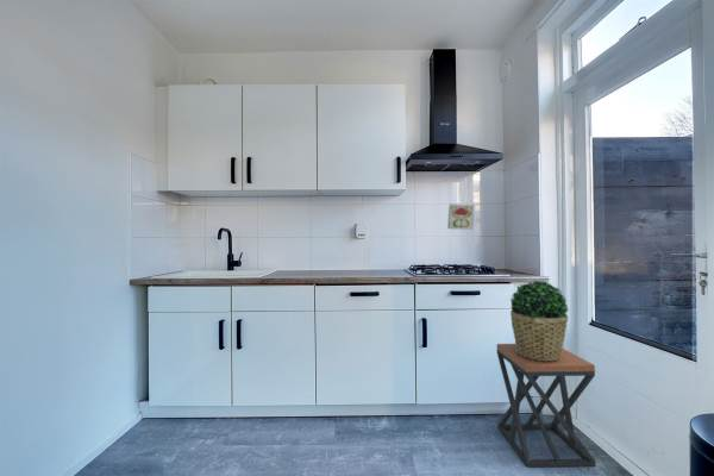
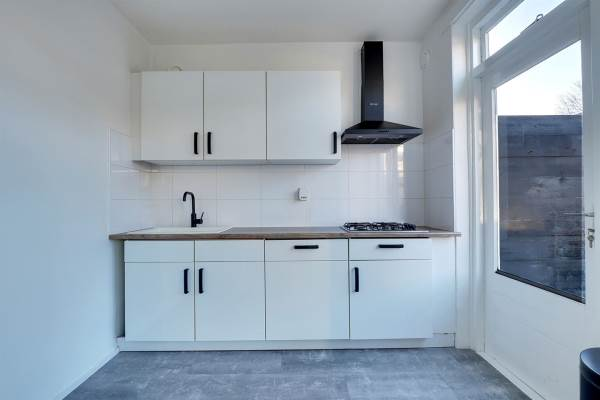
- potted plant [509,280,570,361]
- decorative tile [446,202,476,231]
- stool [496,343,597,468]
